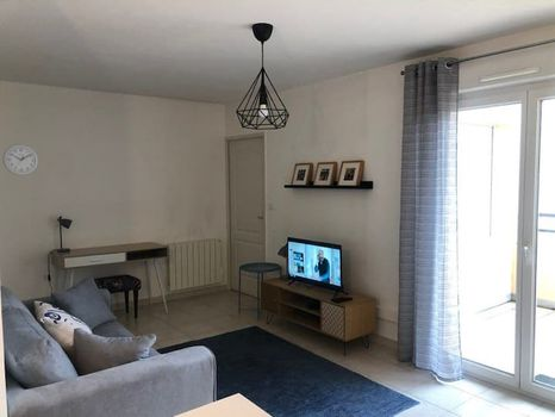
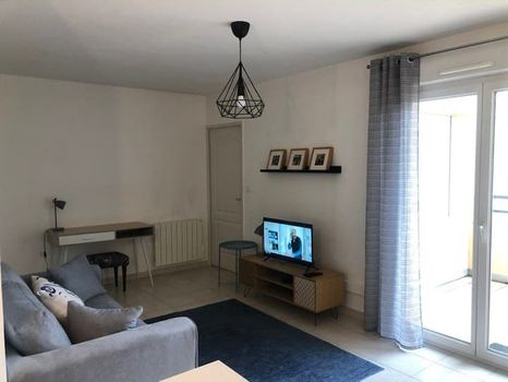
- wall clock [2,143,39,176]
